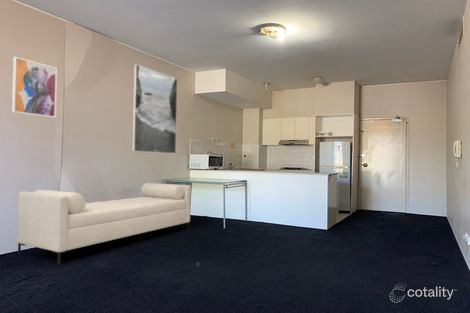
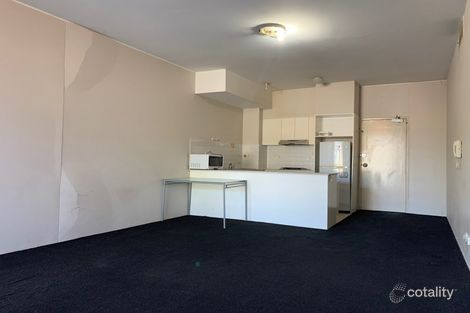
- wall art [11,56,58,119]
- sofa [16,182,192,265]
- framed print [131,64,178,154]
